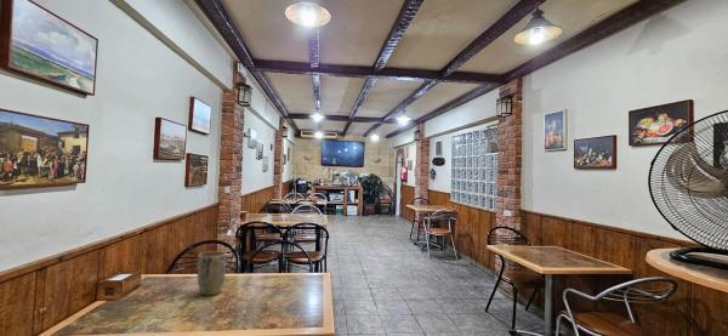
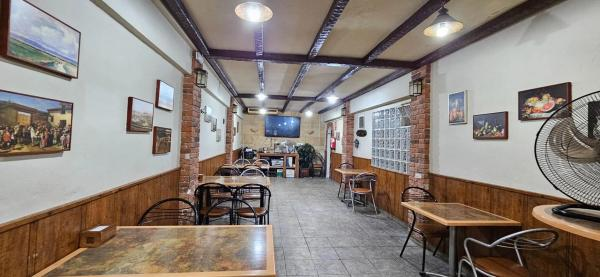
- plant pot [195,250,227,297]
